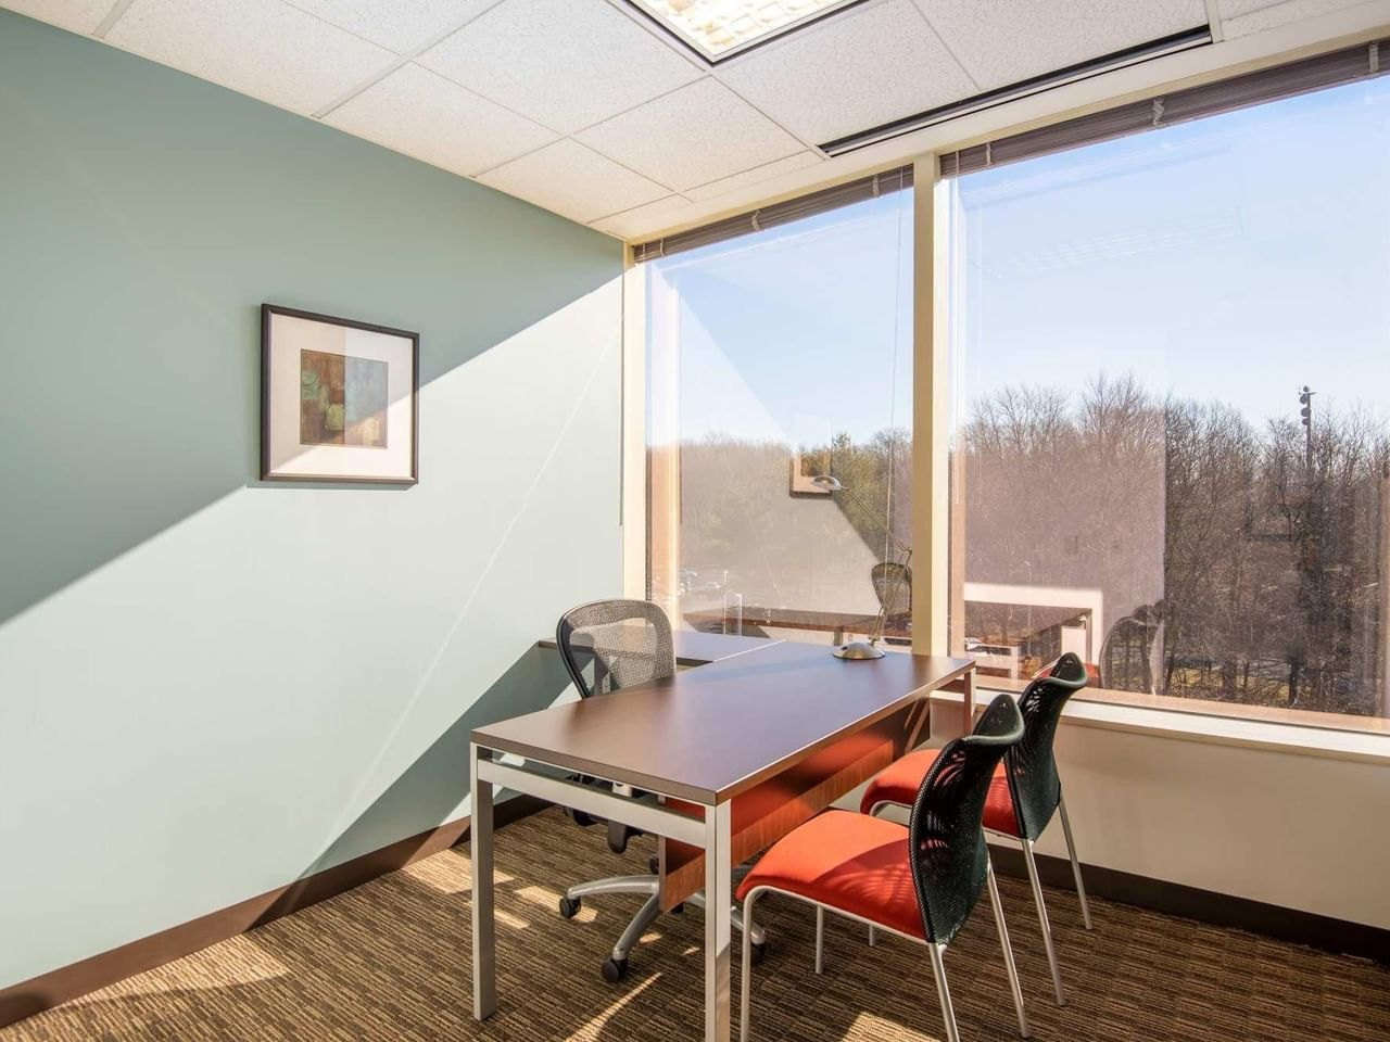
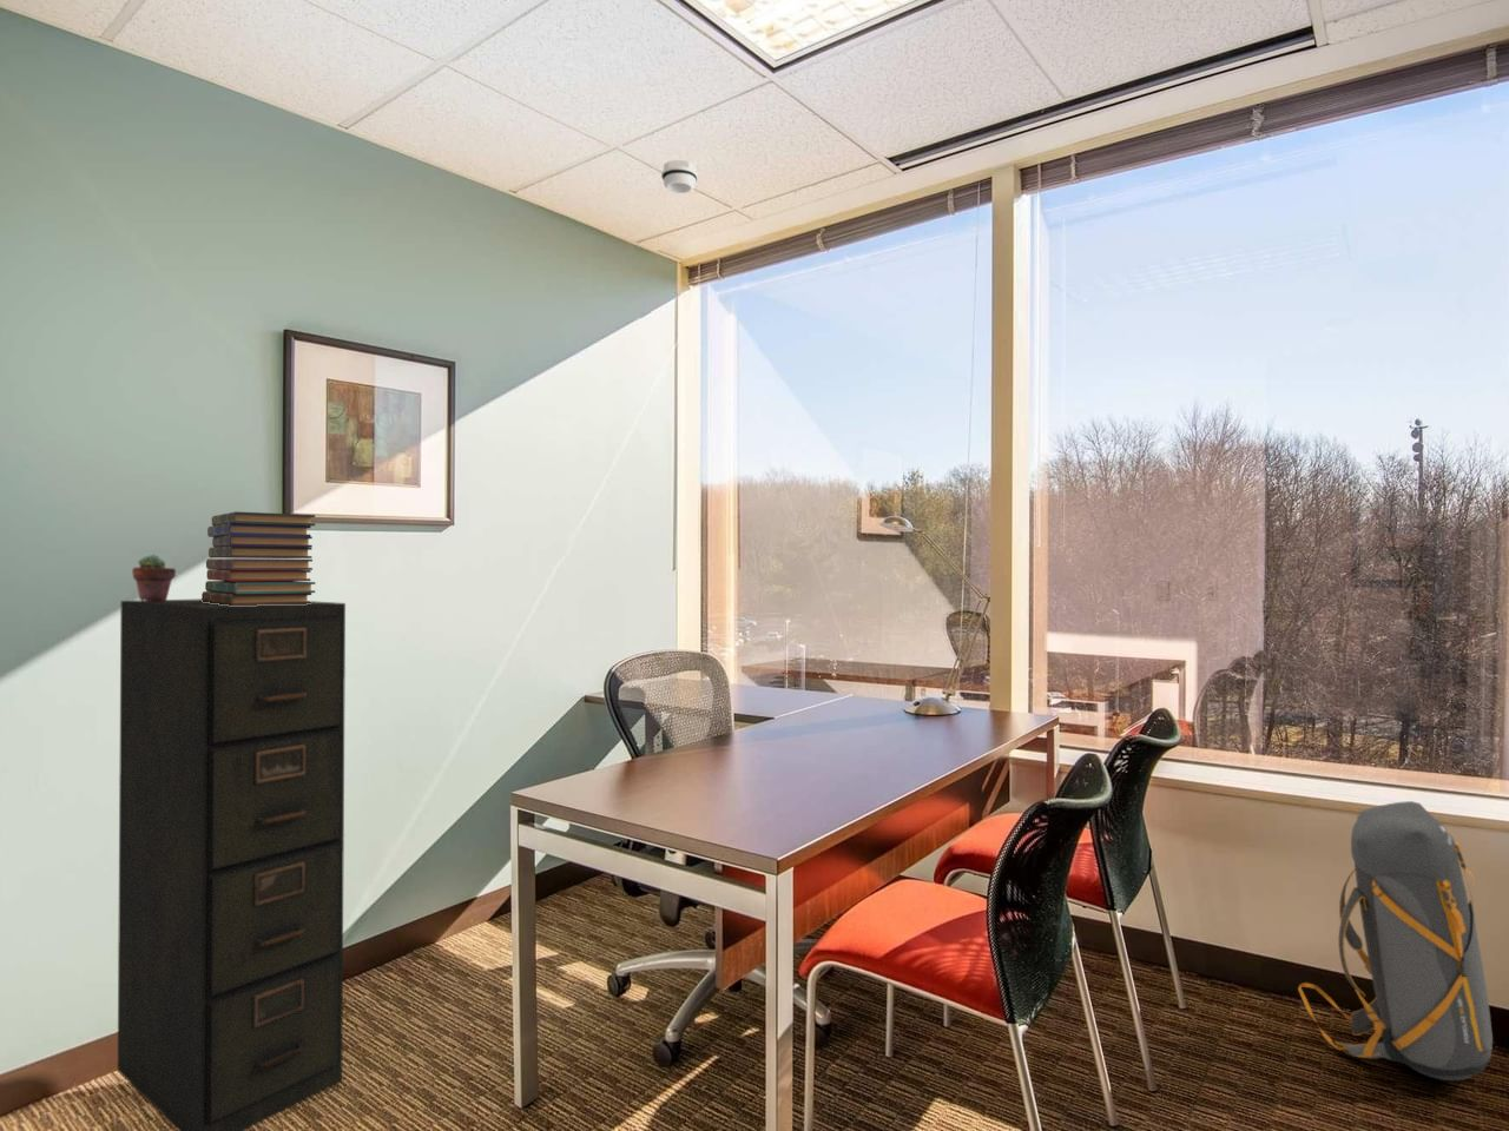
+ filing cabinet [116,598,347,1131]
+ potted succulent [131,554,177,602]
+ backpack [1296,800,1494,1081]
+ smoke detector [661,159,699,195]
+ book stack [201,510,316,606]
